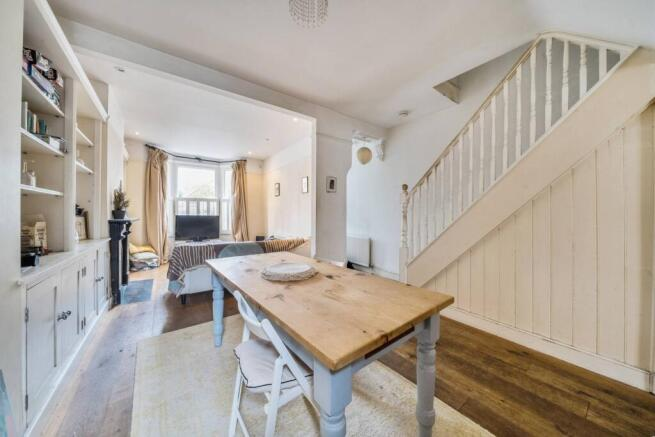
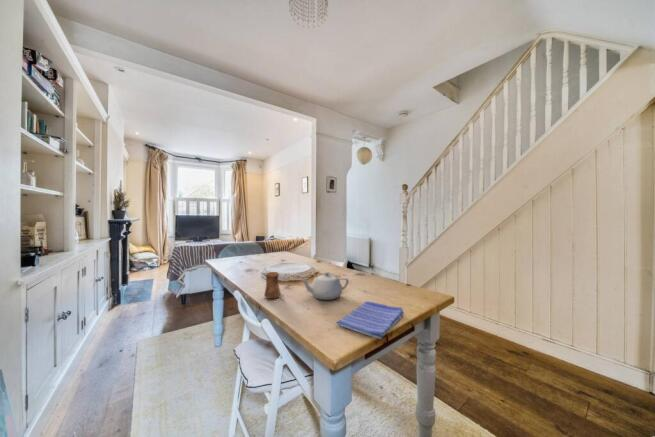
+ dish towel [335,300,405,340]
+ teapot [299,271,350,301]
+ cup [263,271,282,300]
